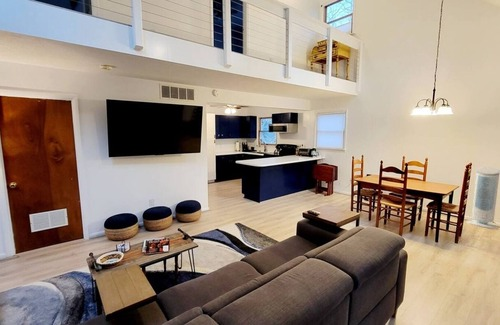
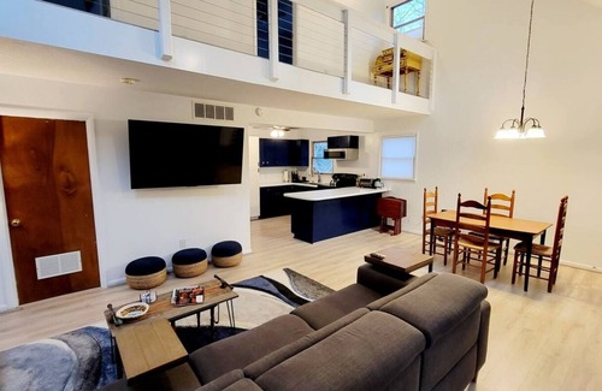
- air purifier [465,166,500,230]
